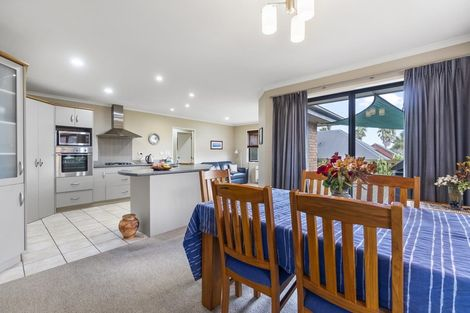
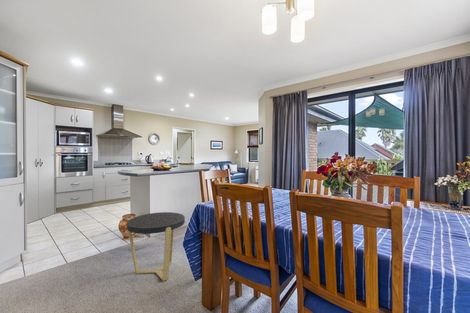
+ side table [126,211,186,282]
